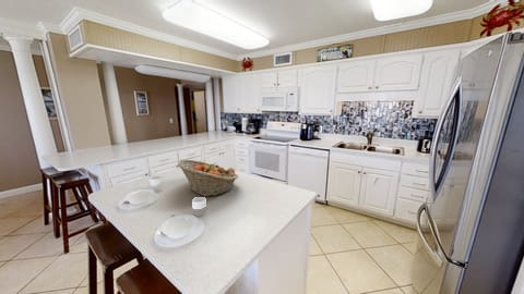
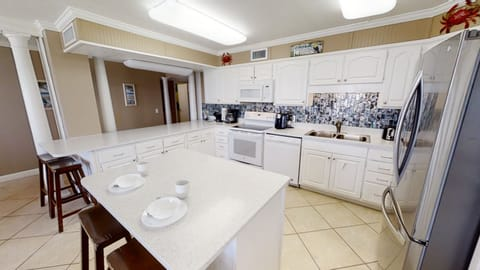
- fruit basket [177,159,239,197]
